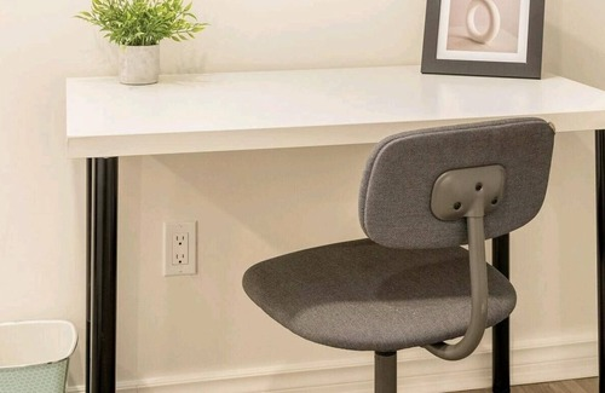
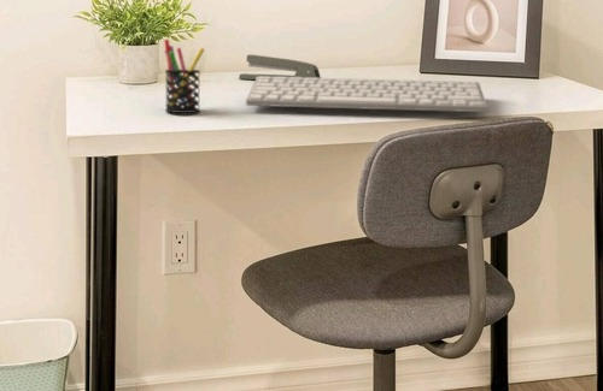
+ computer keyboard [245,77,488,113]
+ pen holder [163,38,206,114]
+ stapler [238,53,322,81]
